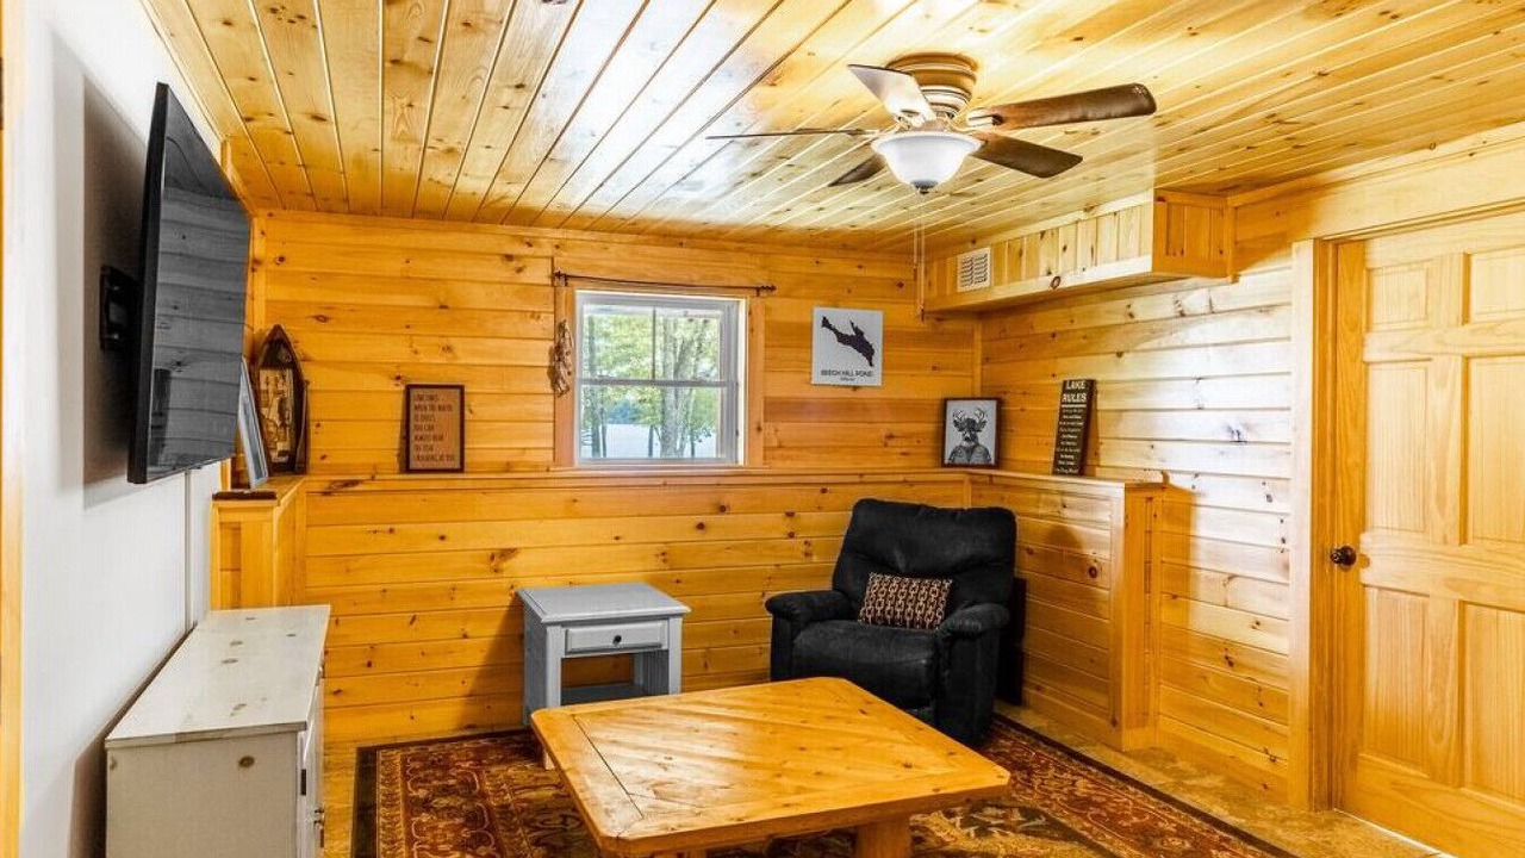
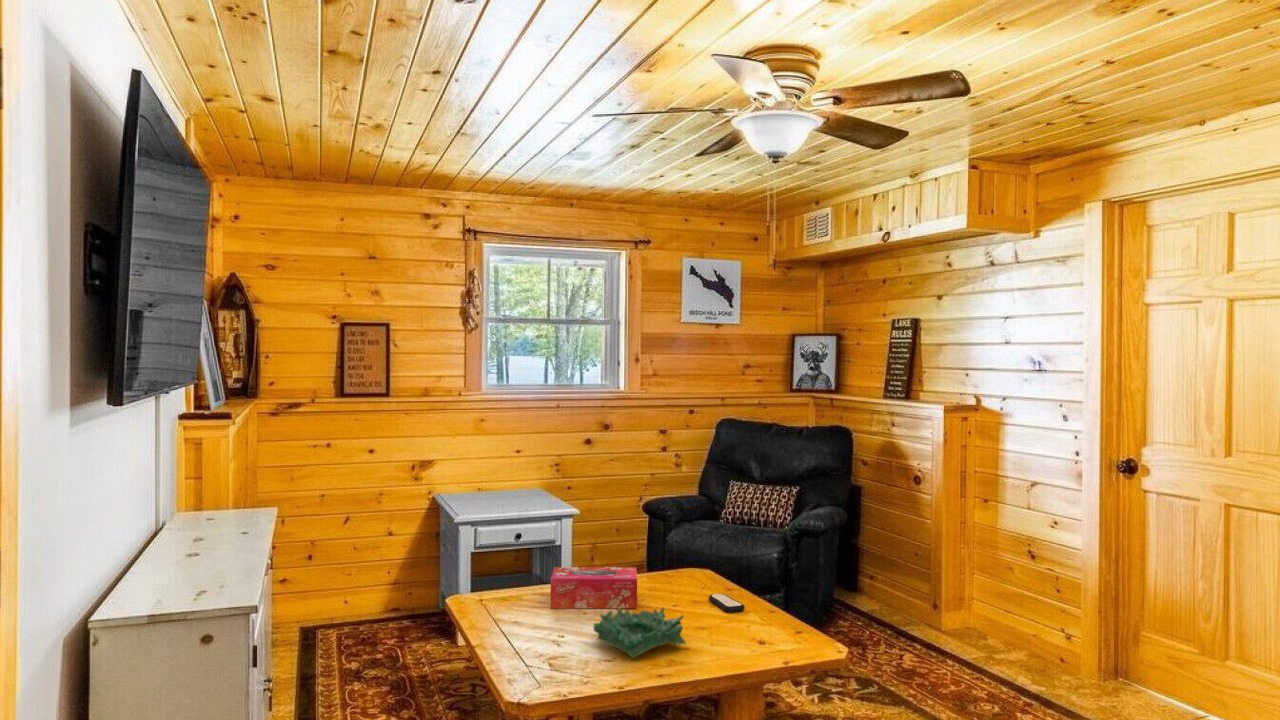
+ tissue box [550,566,638,609]
+ remote control [708,593,746,613]
+ decorative bowl [592,606,687,660]
